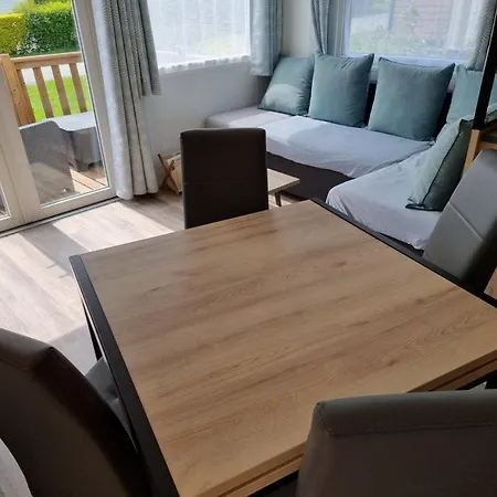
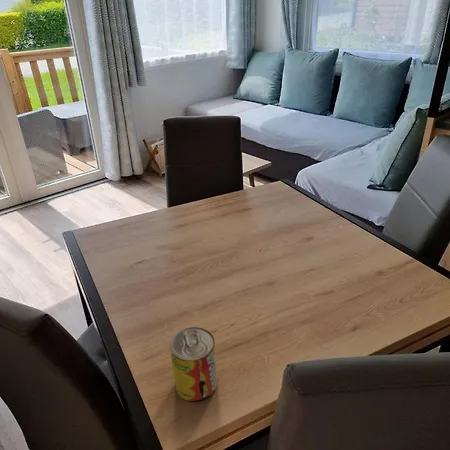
+ beverage can [169,326,218,403]
